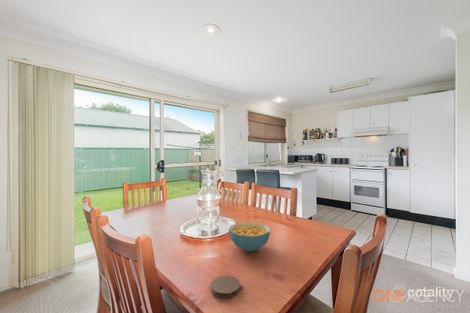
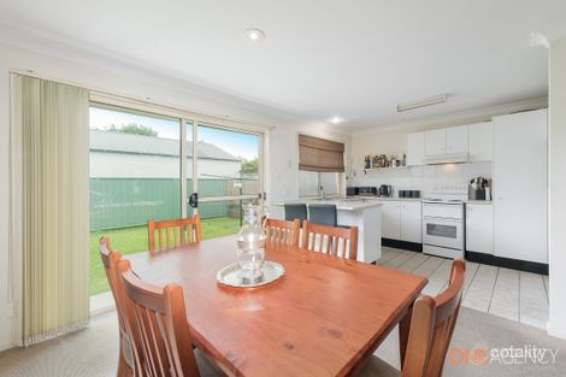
- cereal bowl [228,221,271,253]
- coaster [210,275,241,299]
